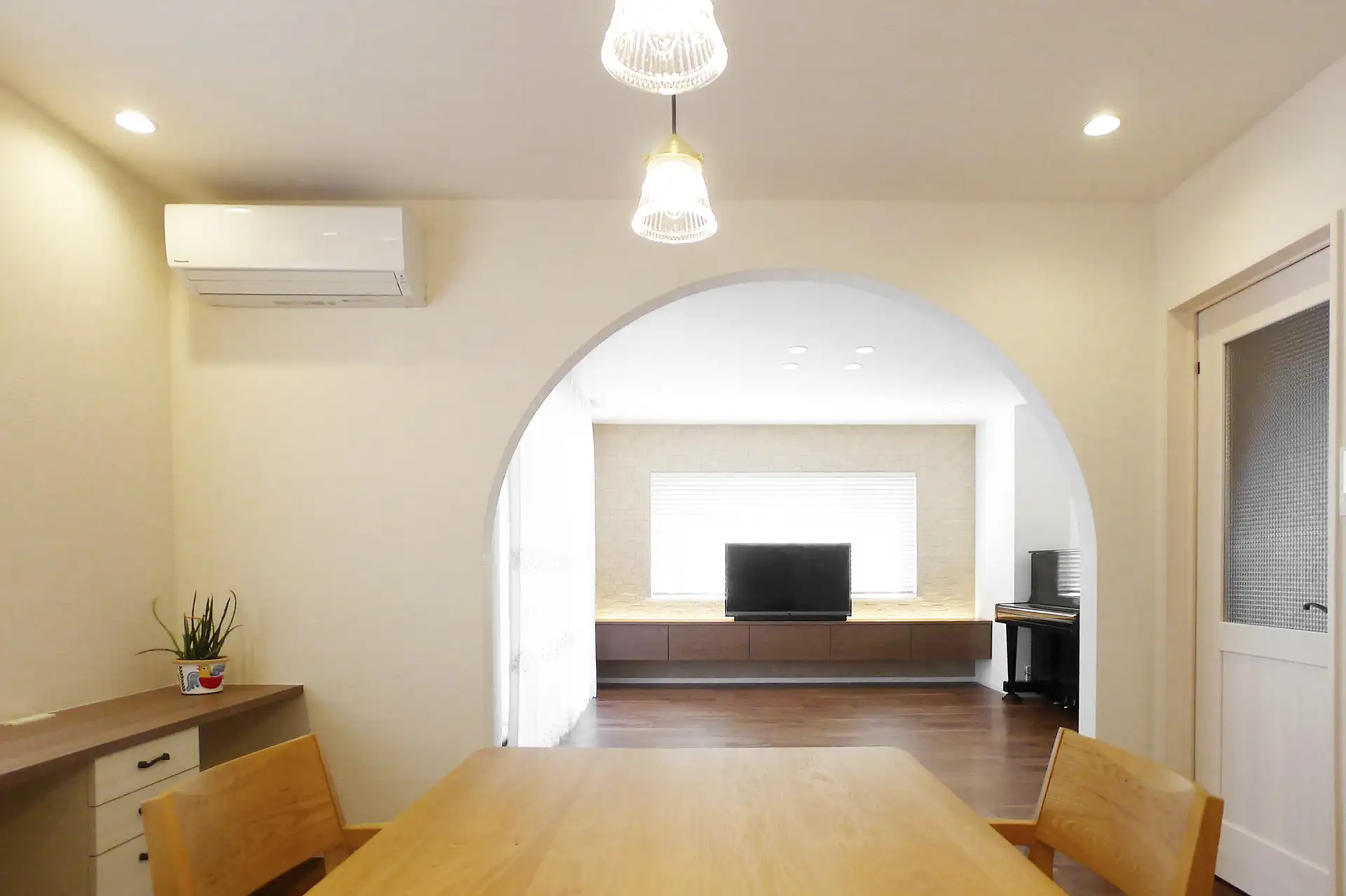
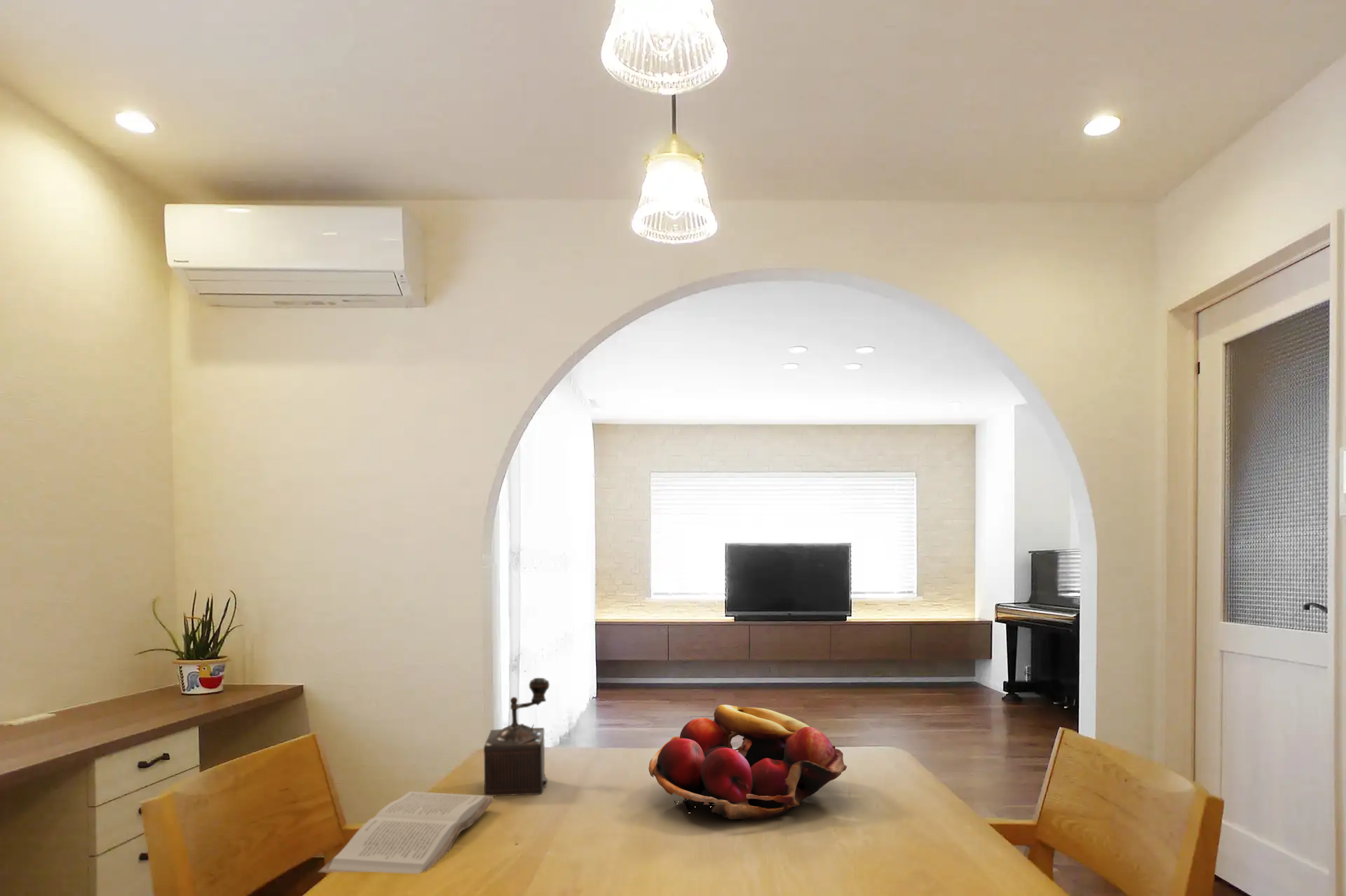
+ pepper mill [483,677,550,796]
+ fruit basket [648,704,848,821]
+ book [317,791,494,874]
